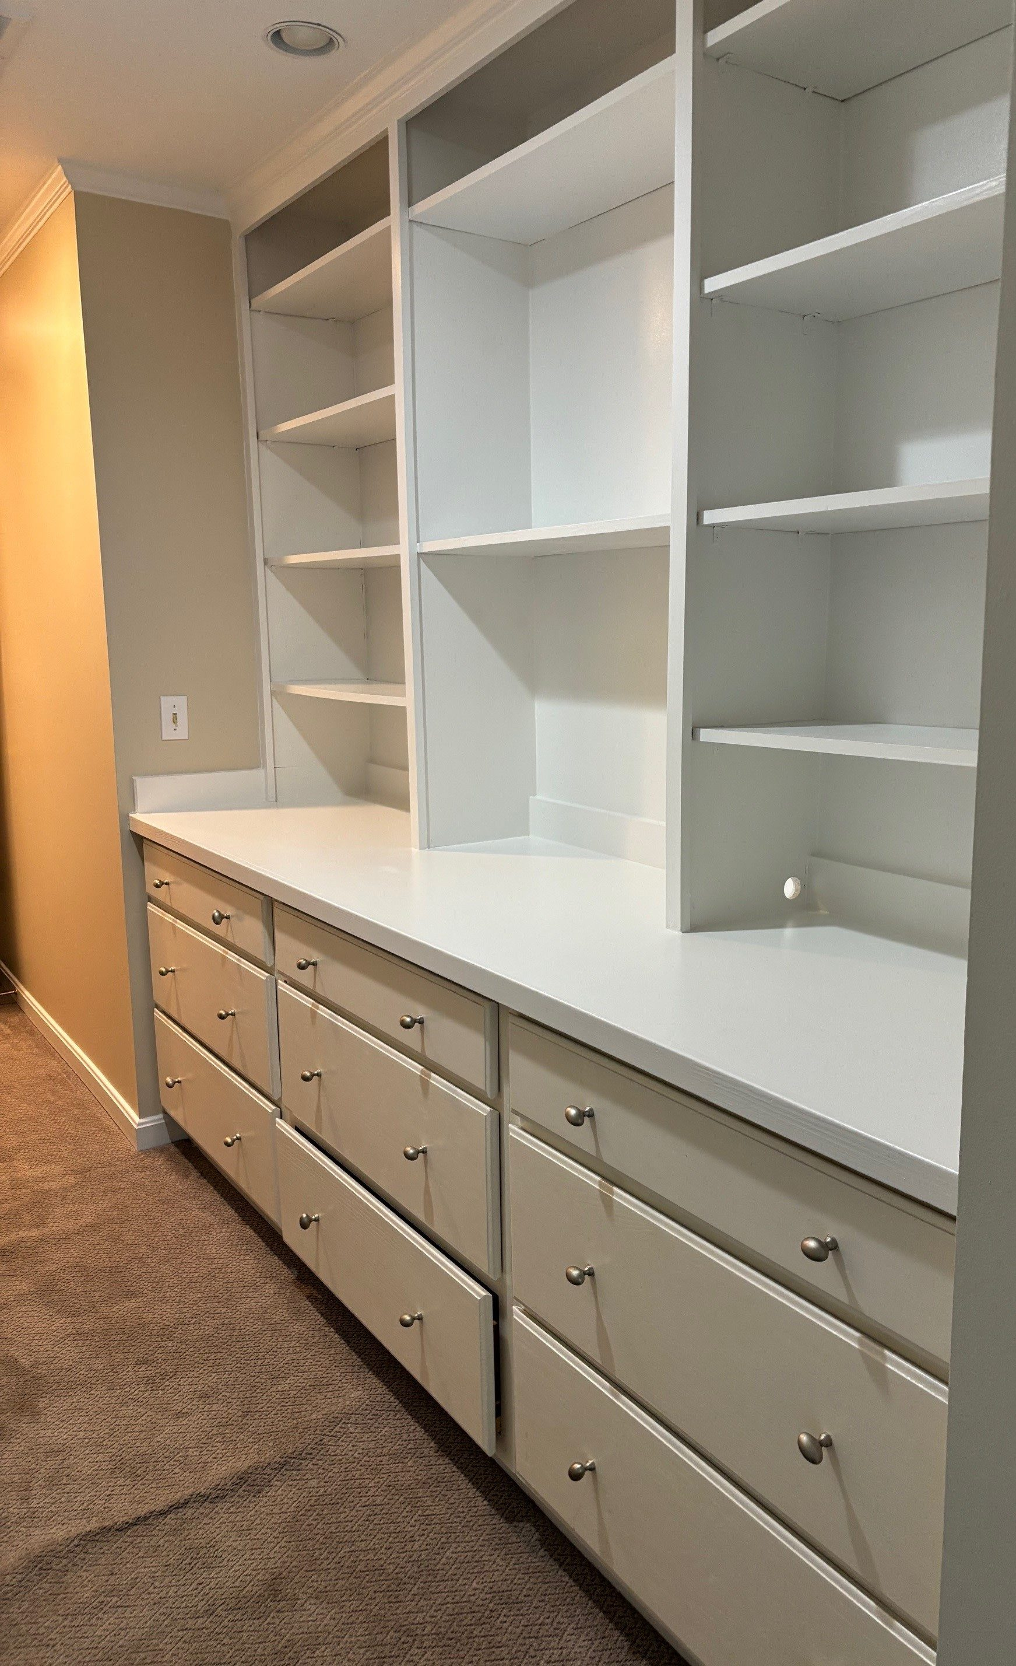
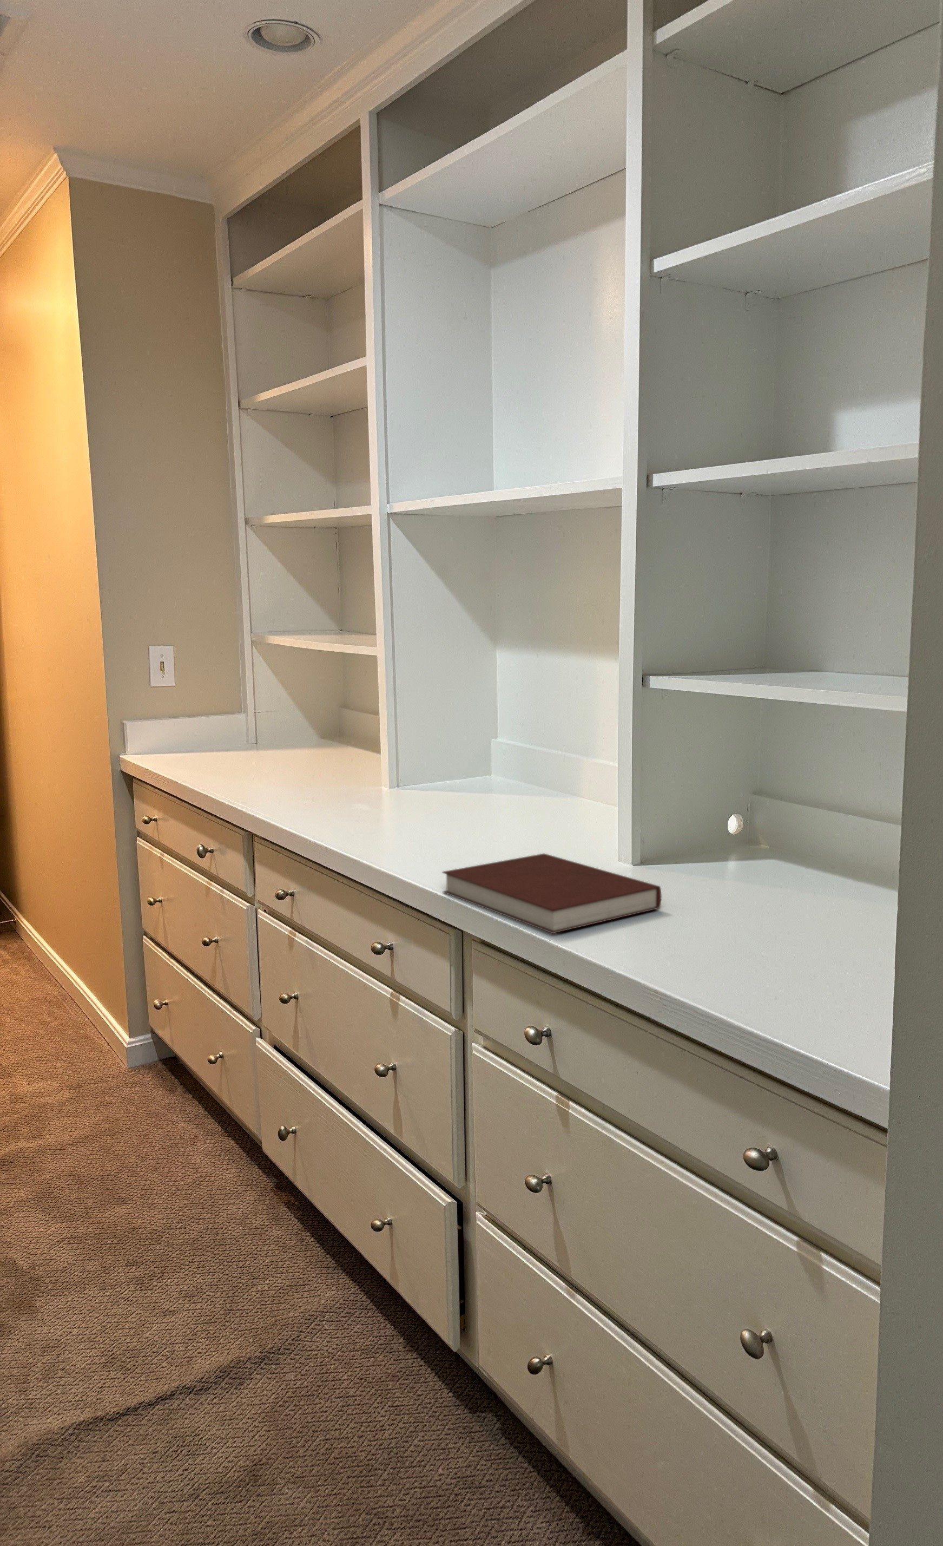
+ notebook [442,853,663,934]
